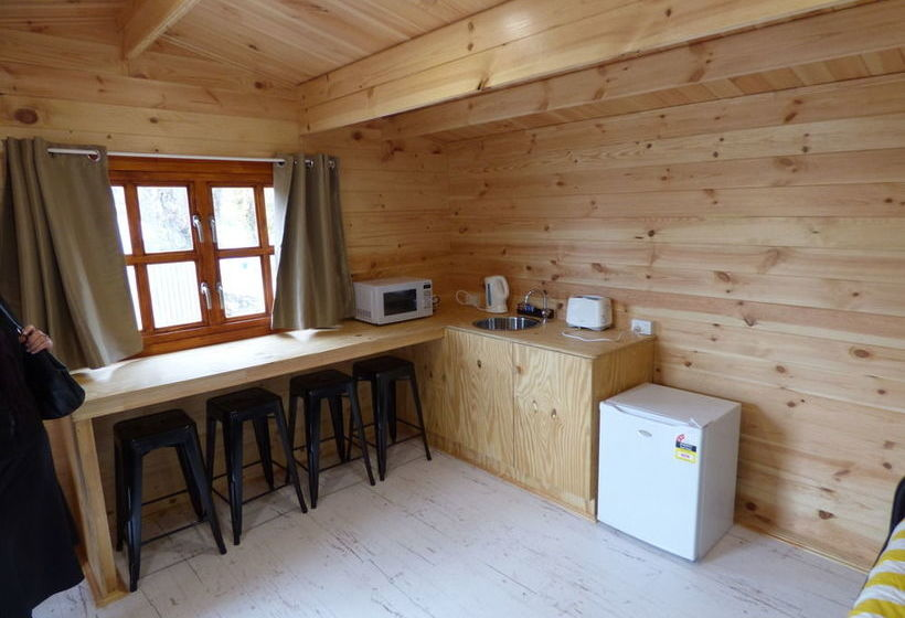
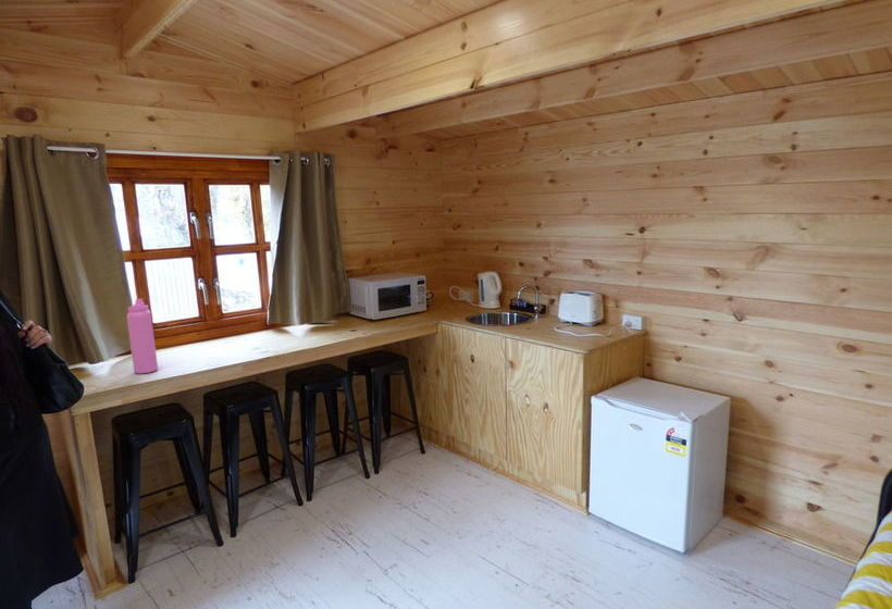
+ water bottle [126,298,159,375]
